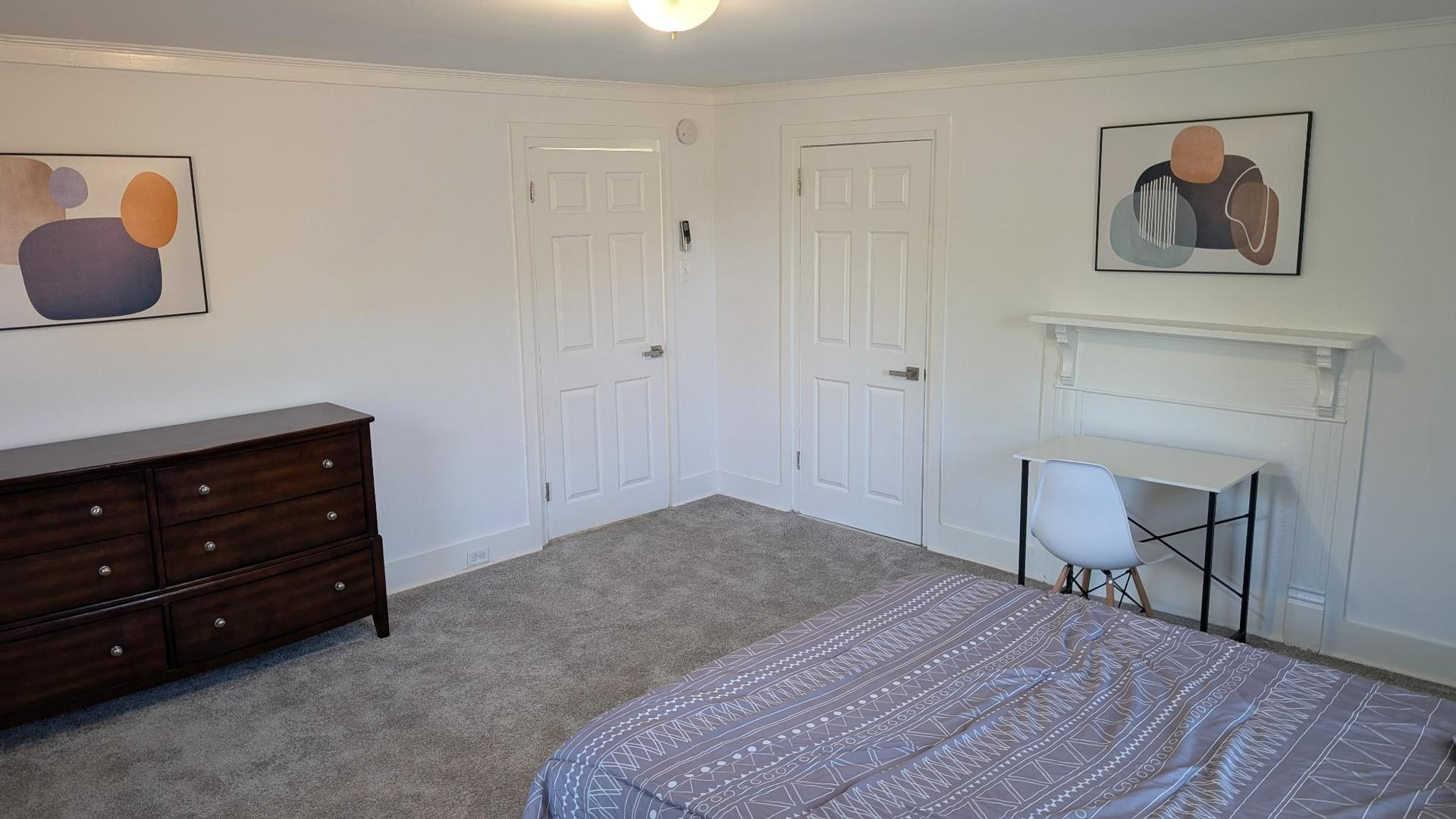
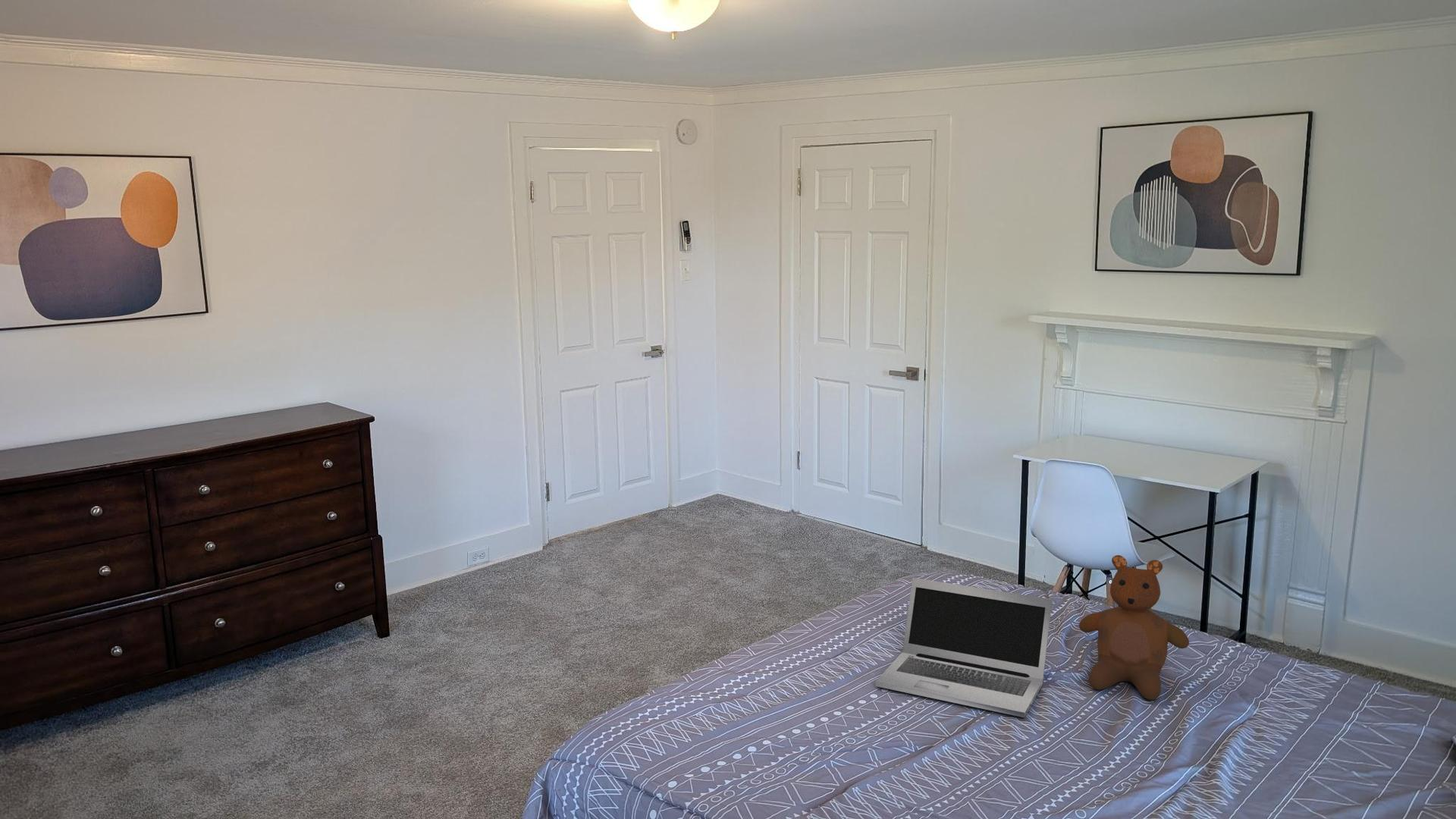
+ laptop [874,577,1053,718]
+ teddy bear [1078,554,1190,701]
